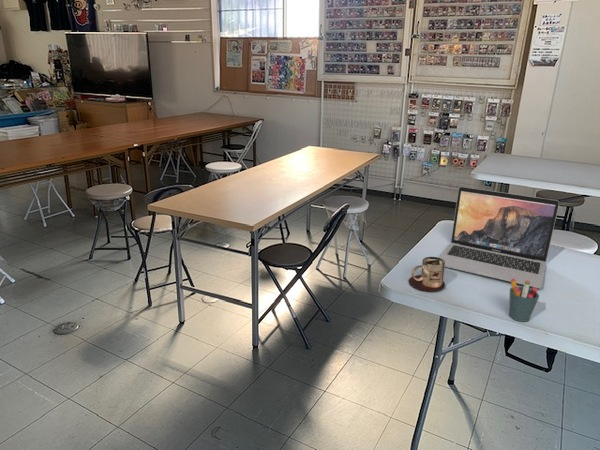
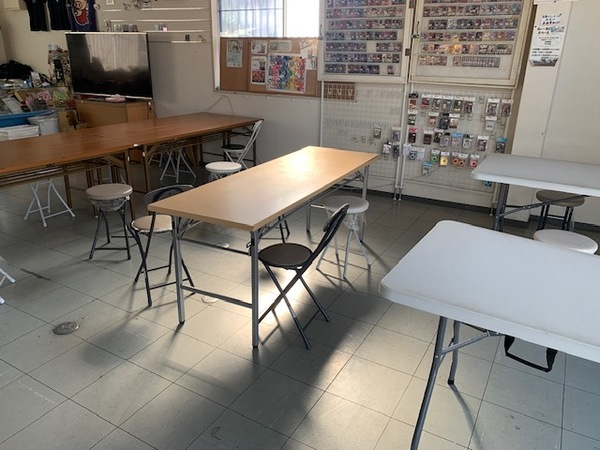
- laptop [438,186,560,289]
- pen holder [508,279,540,323]
- mug [407,256,446,292]
